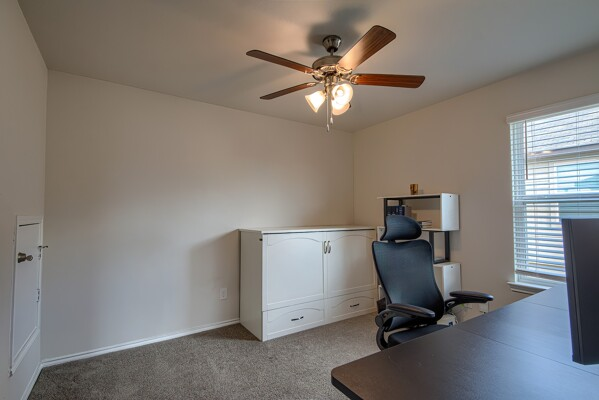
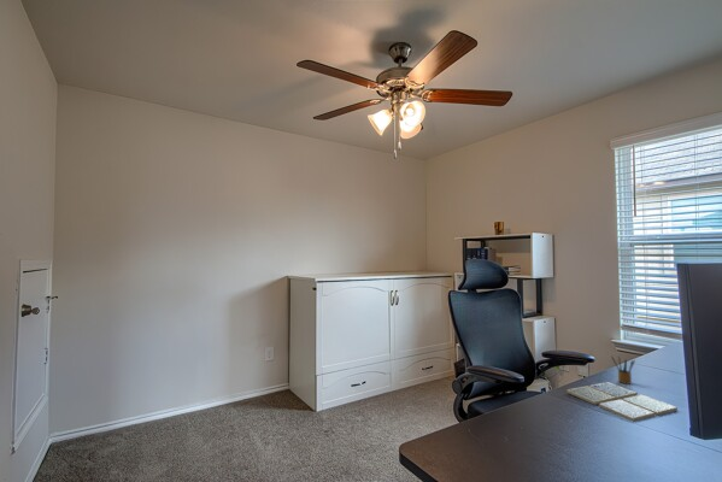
+ drink coaster [565,381,679,422]
+ pencil box [610,354,636,386]
